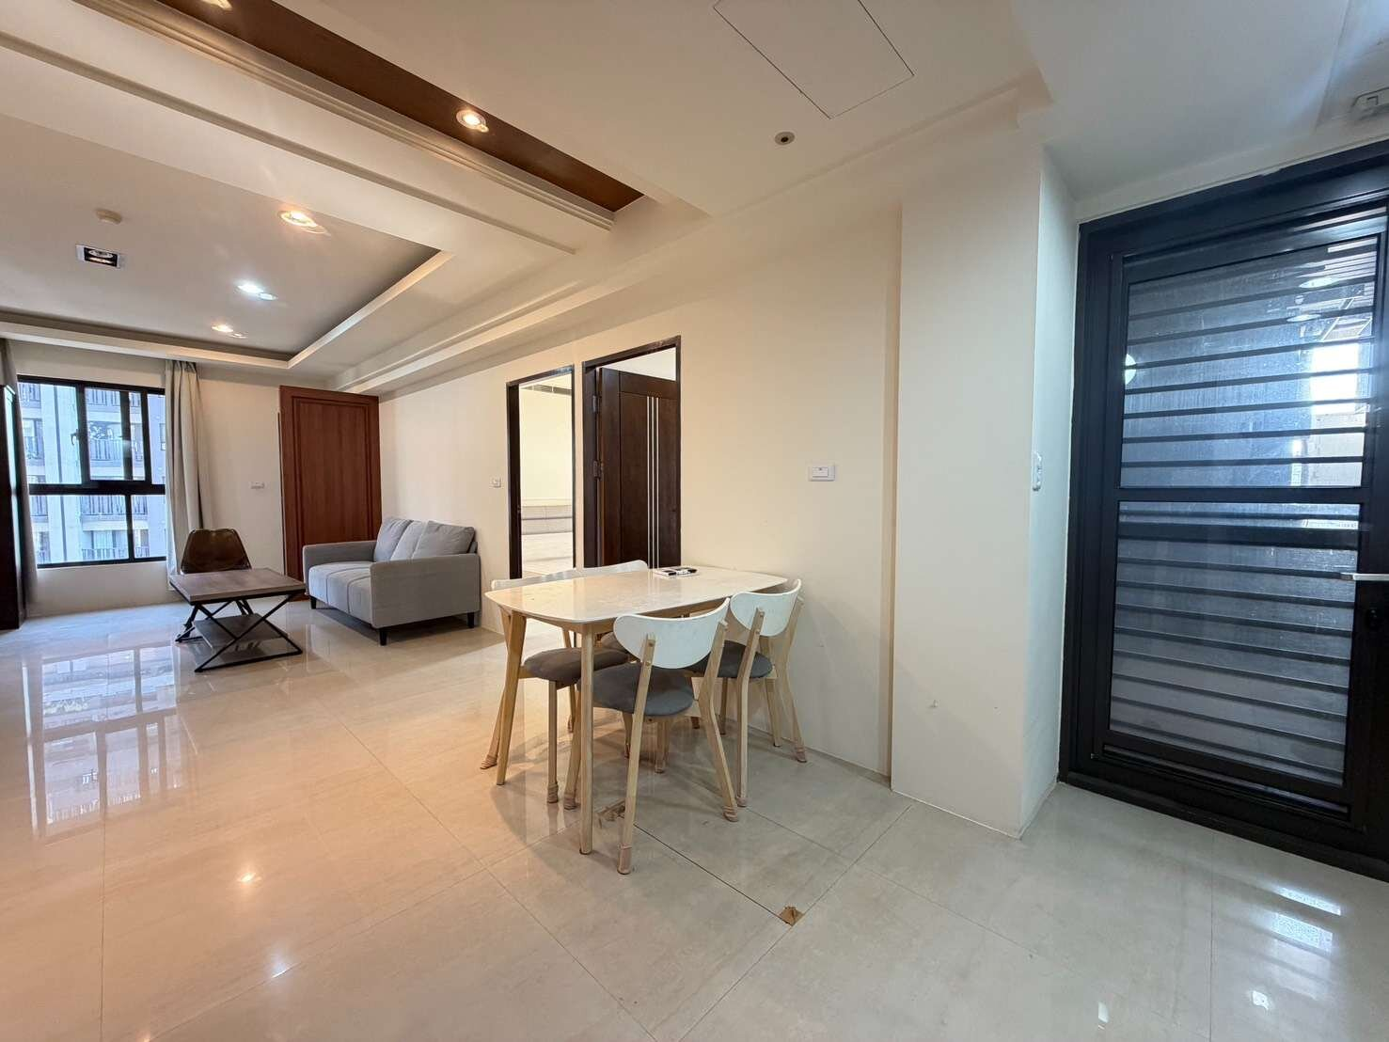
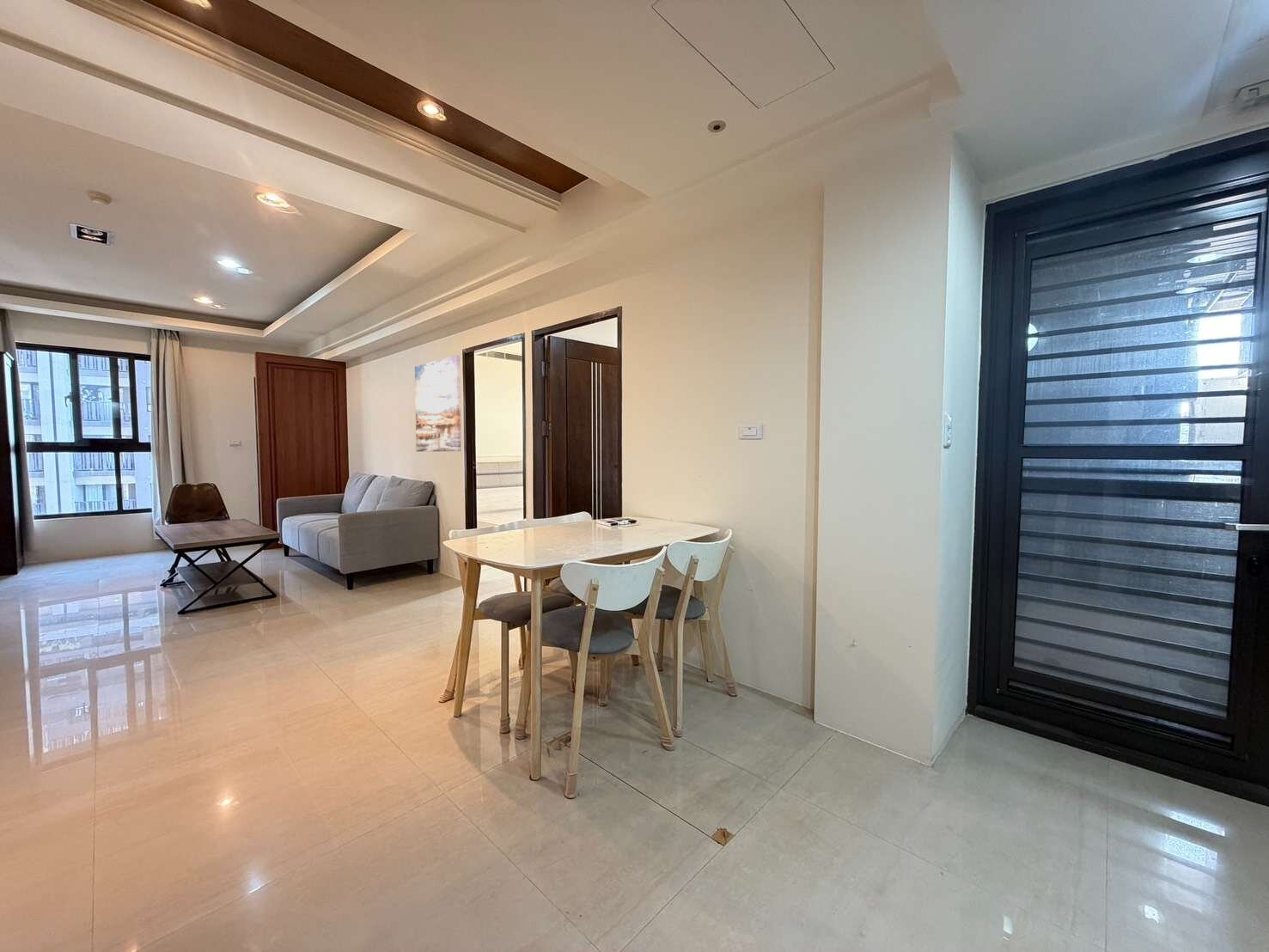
+ wall art [414,355,462,453]
